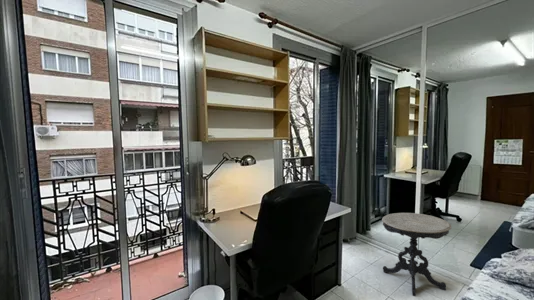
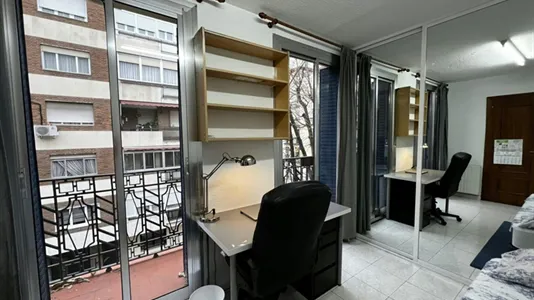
- side table [381,212,452,297]
